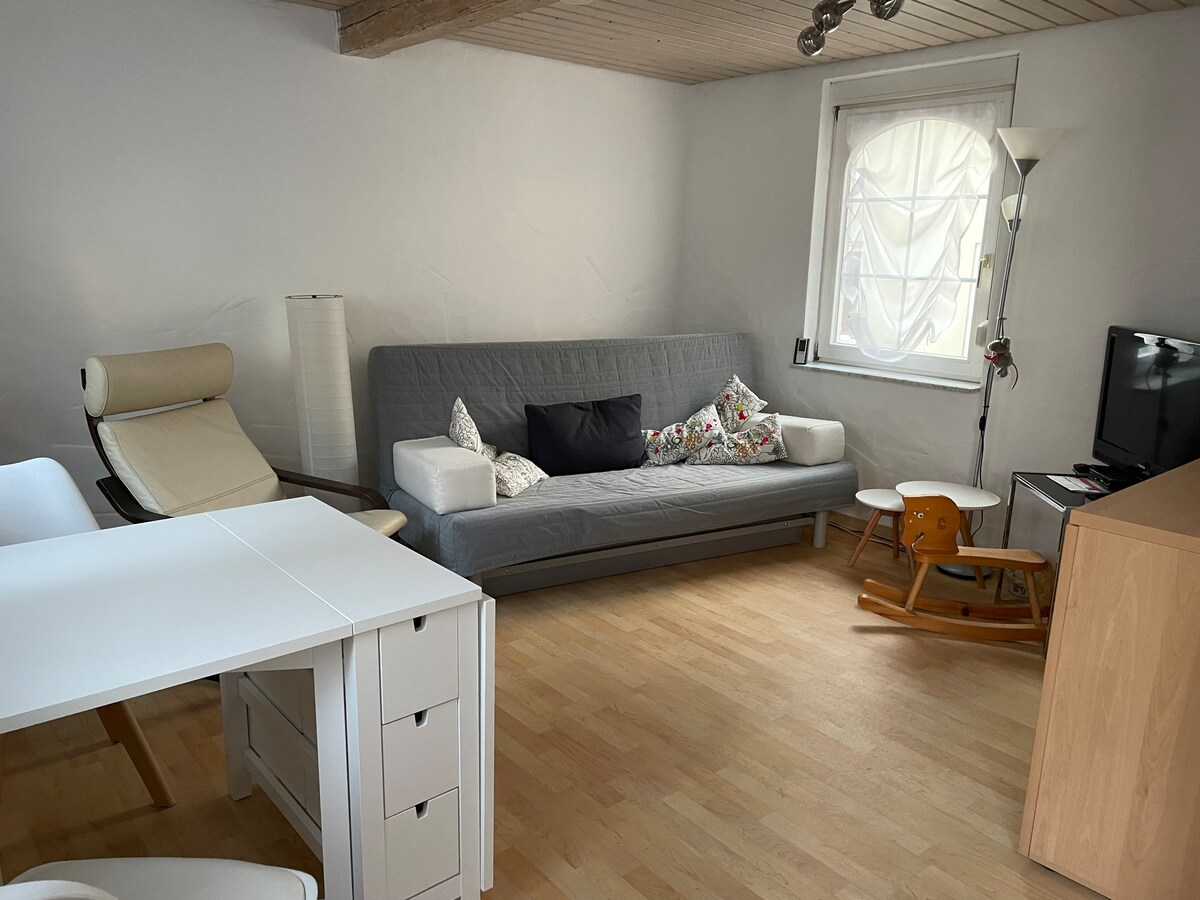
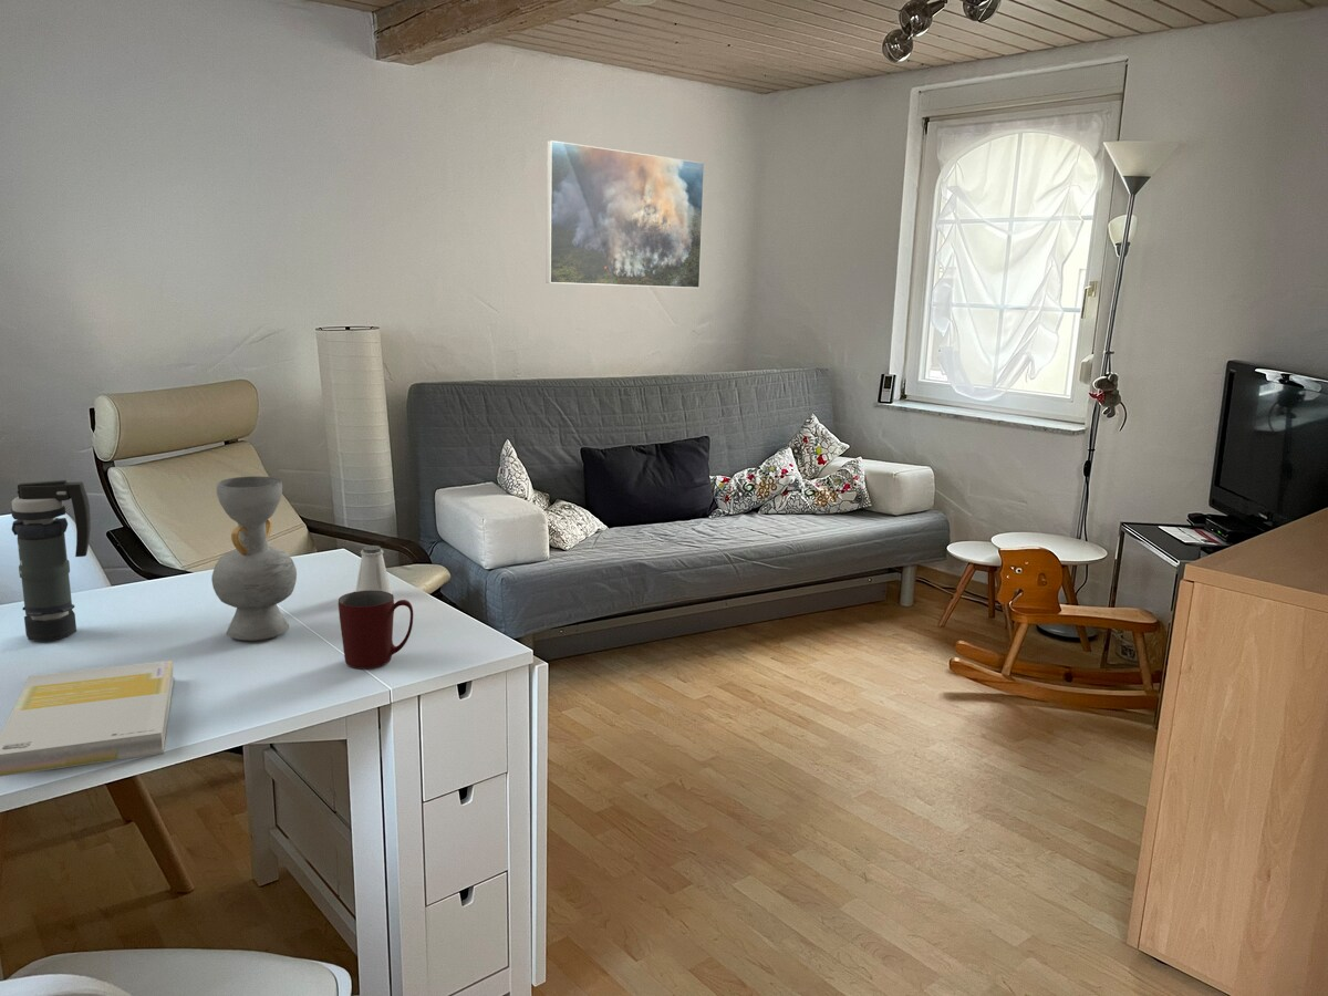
+ mug [338,591,414,670]
+ smoke grenade [10,479,92,642]
+ decorative vase [211,475,298,642]
+ saltshaker [354,544,393,594]
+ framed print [546,139,705,289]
+ book [0,660,175,778]
